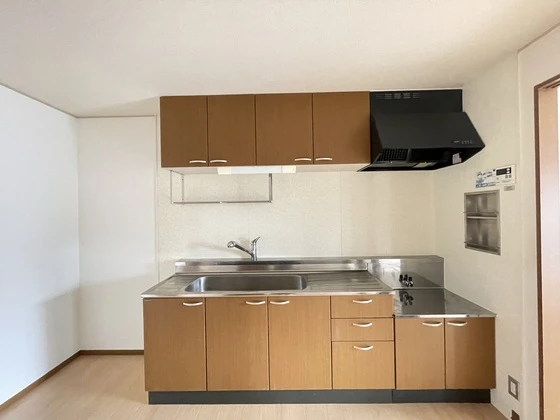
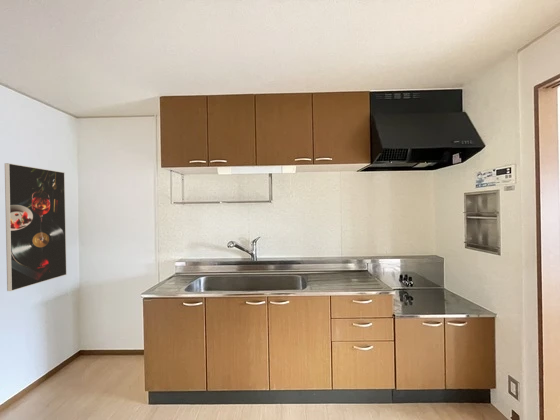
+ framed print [4,162,68,292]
